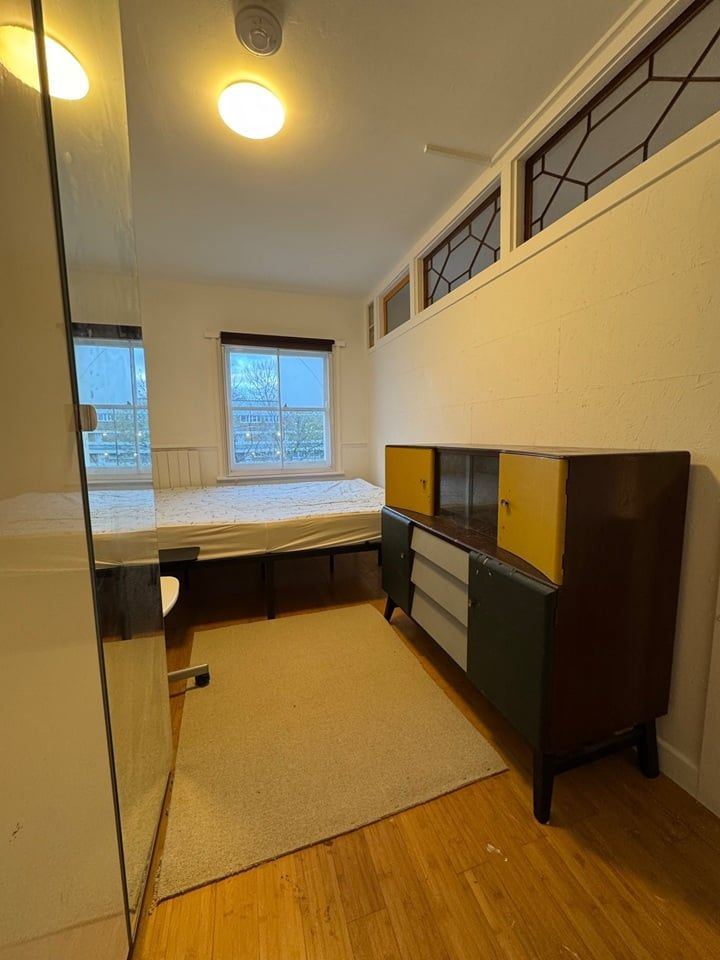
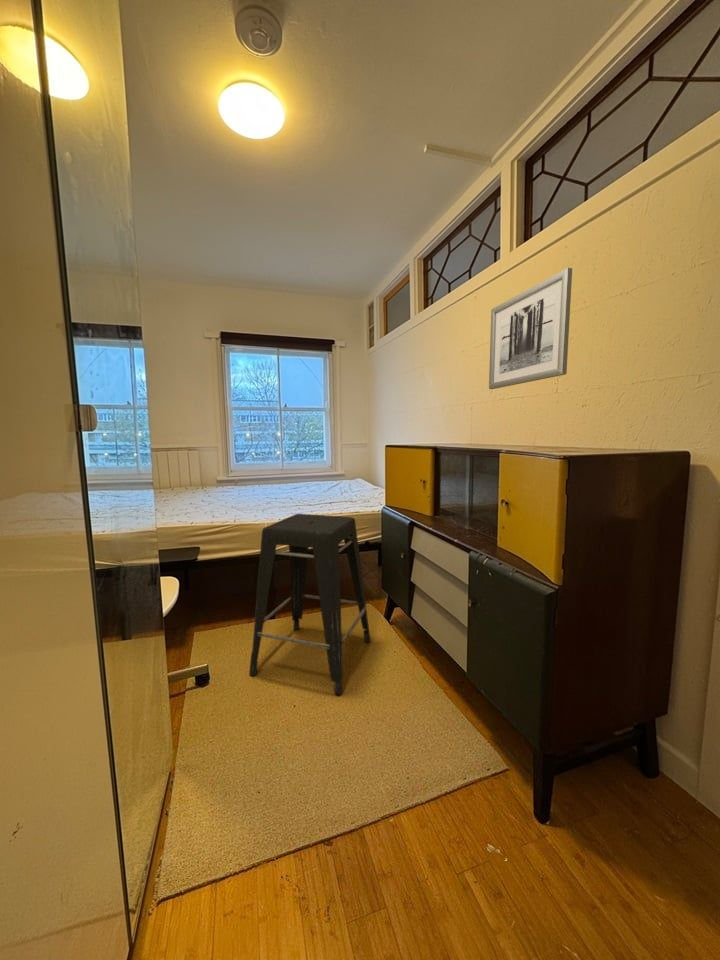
+ stool [248,513,371,696]
+ wall art [488,267,573,390]
